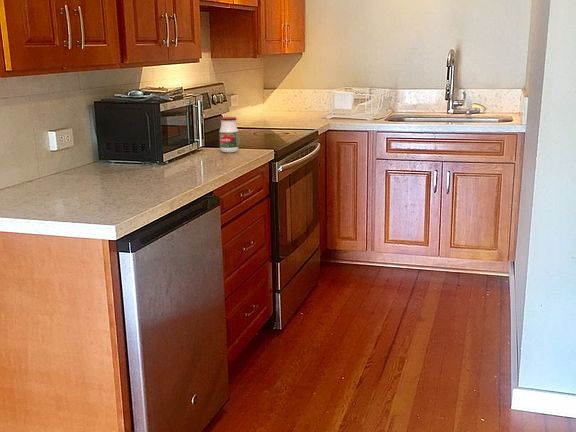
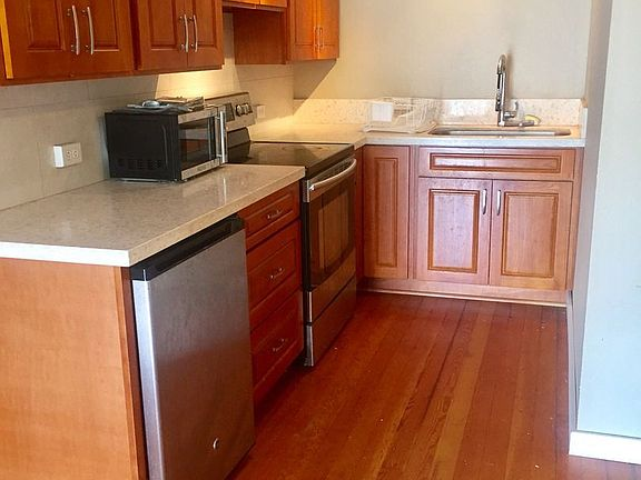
- jar [219,116,239,154]
